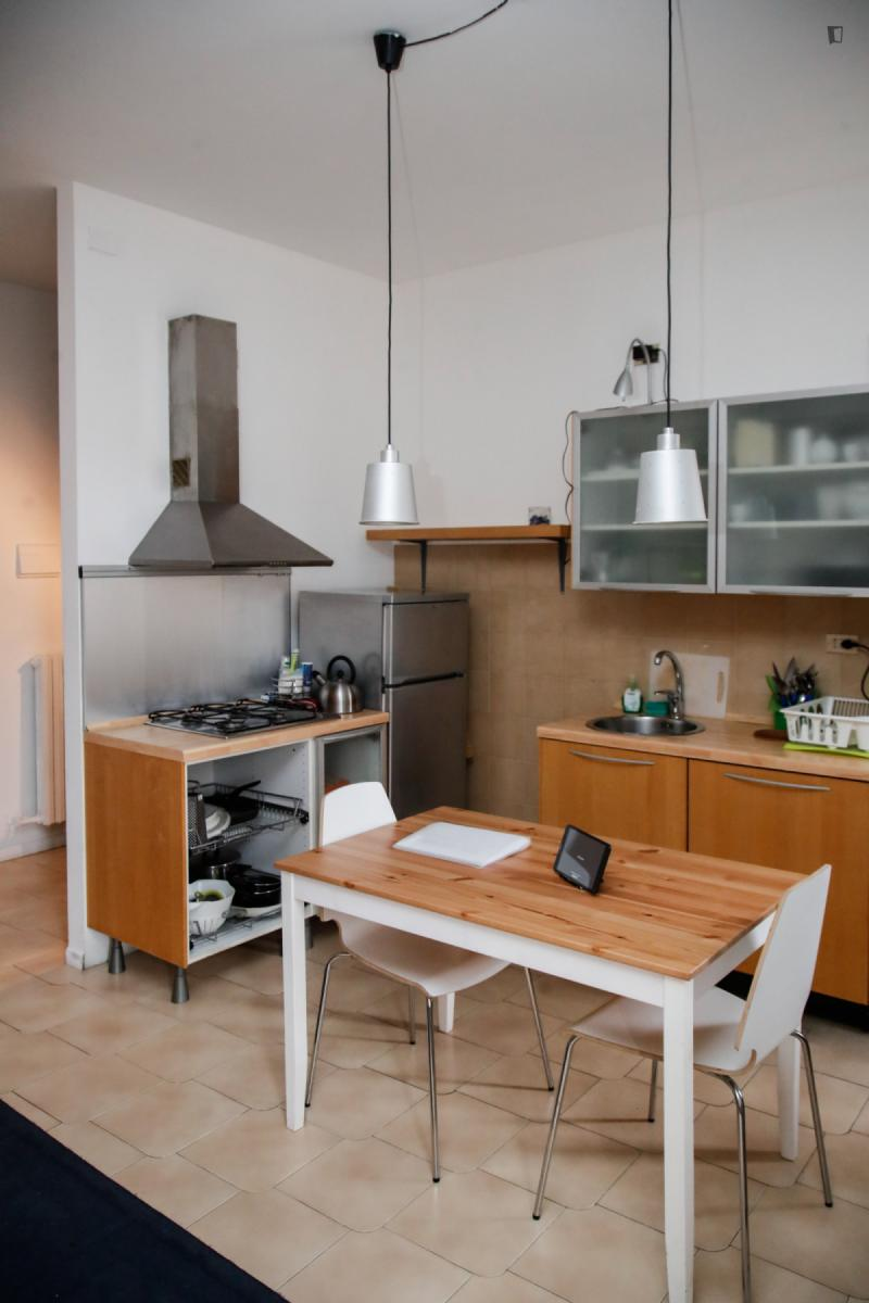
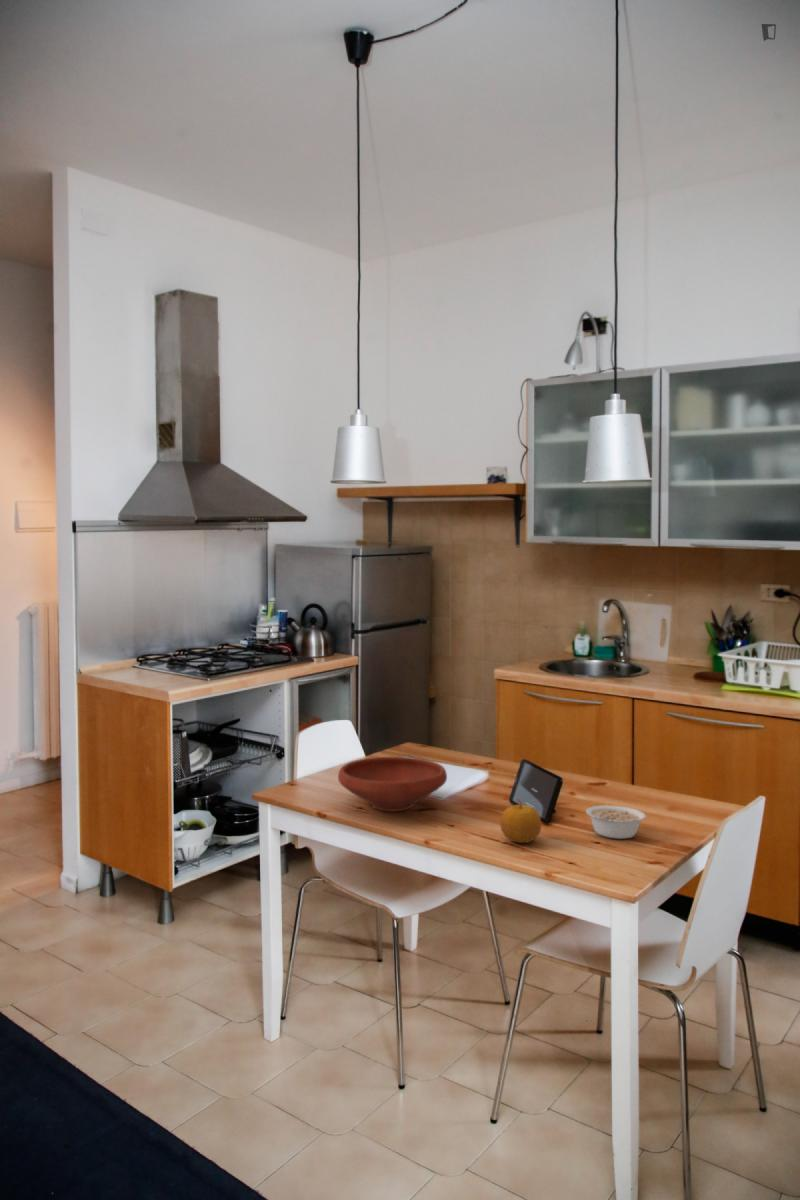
+ fruit [499,797,542,844]
+ legume [585,804,647,840]
+ bowl [337,756,448,812]
